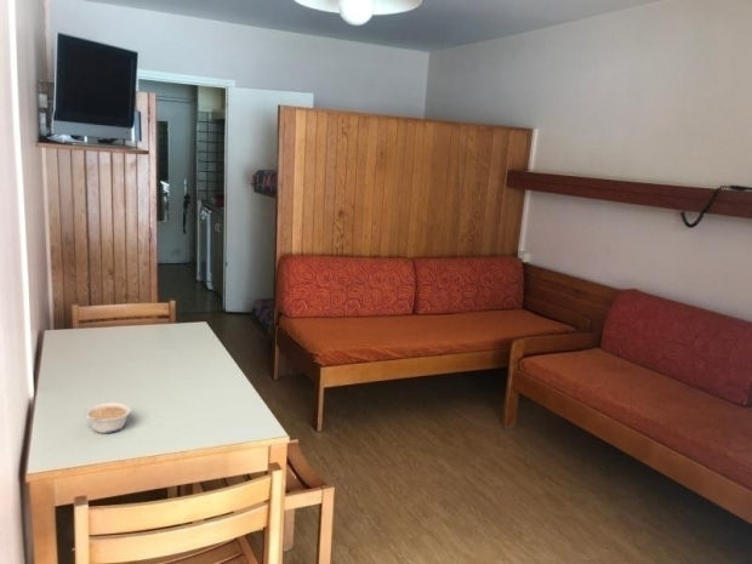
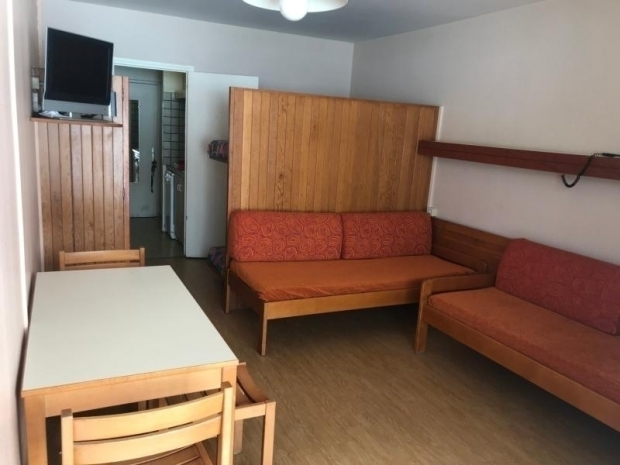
- legume [84,400,132,434]
